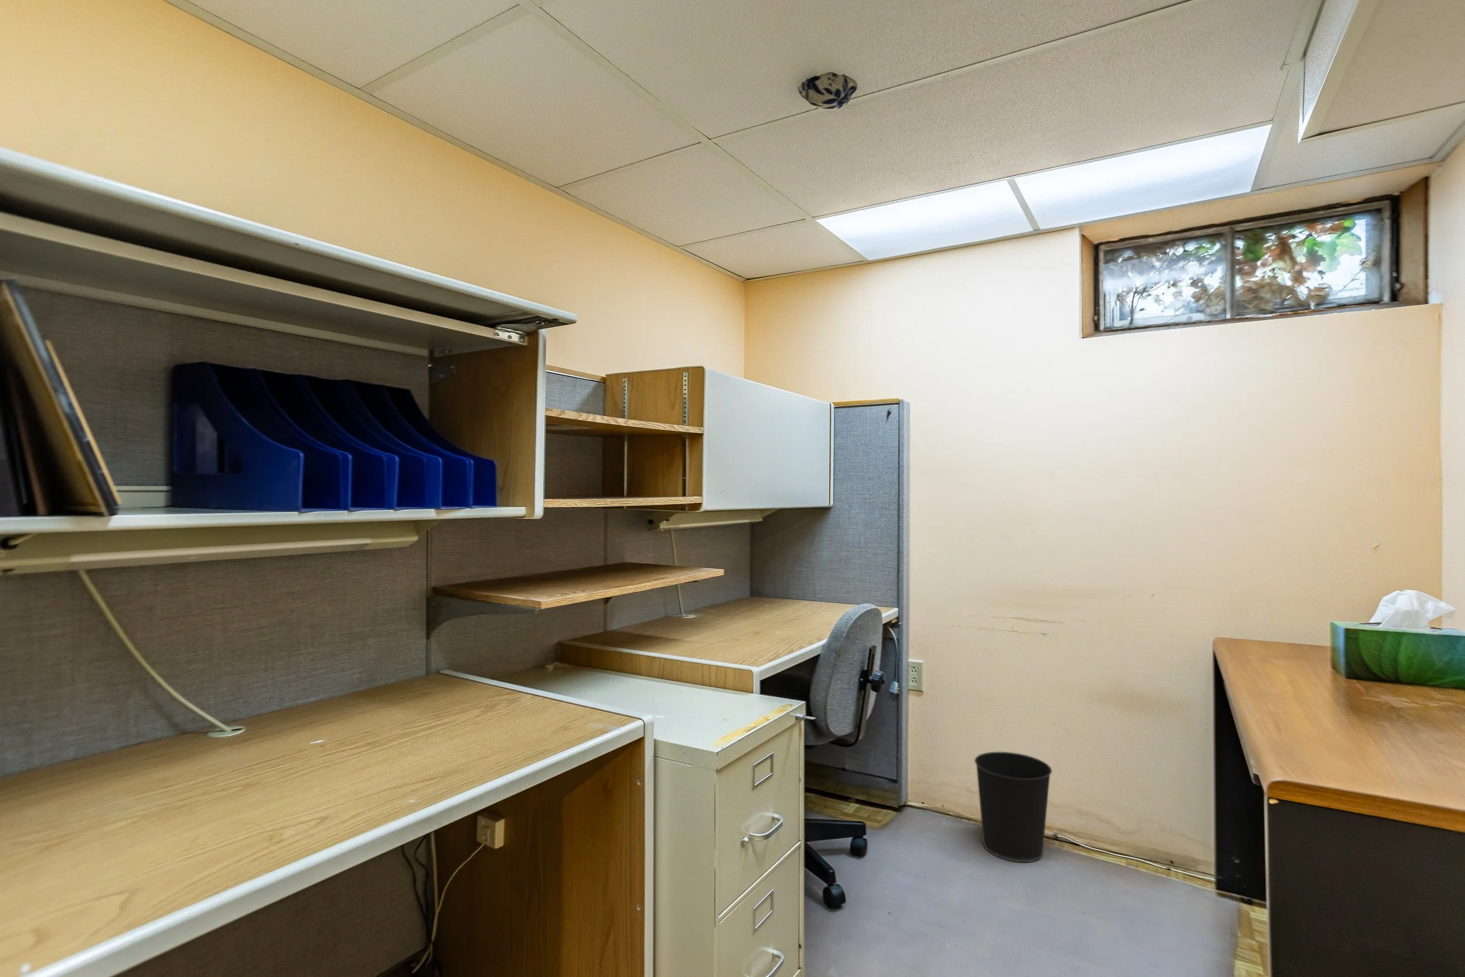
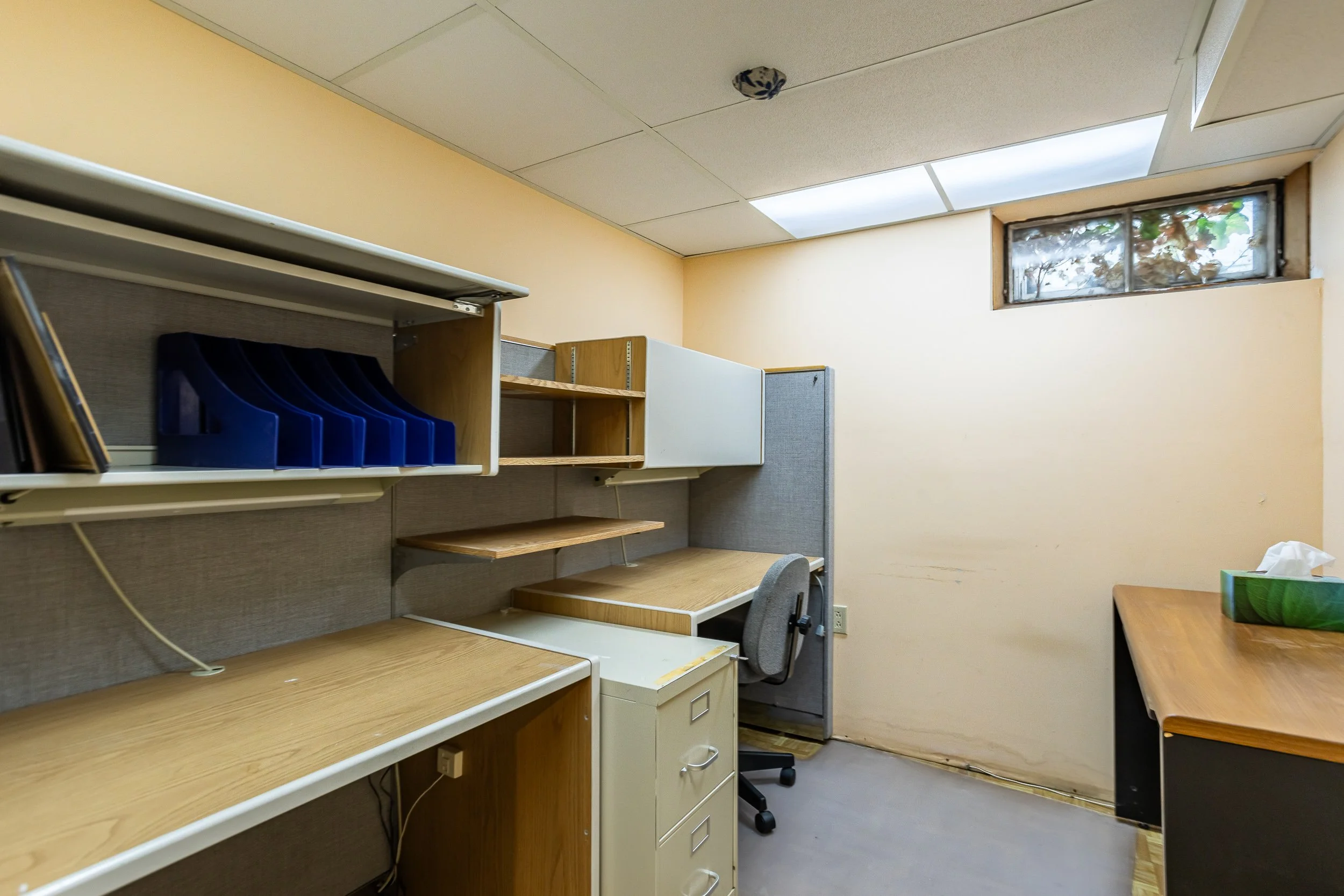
- wastebasket [973,751,1053,863]
